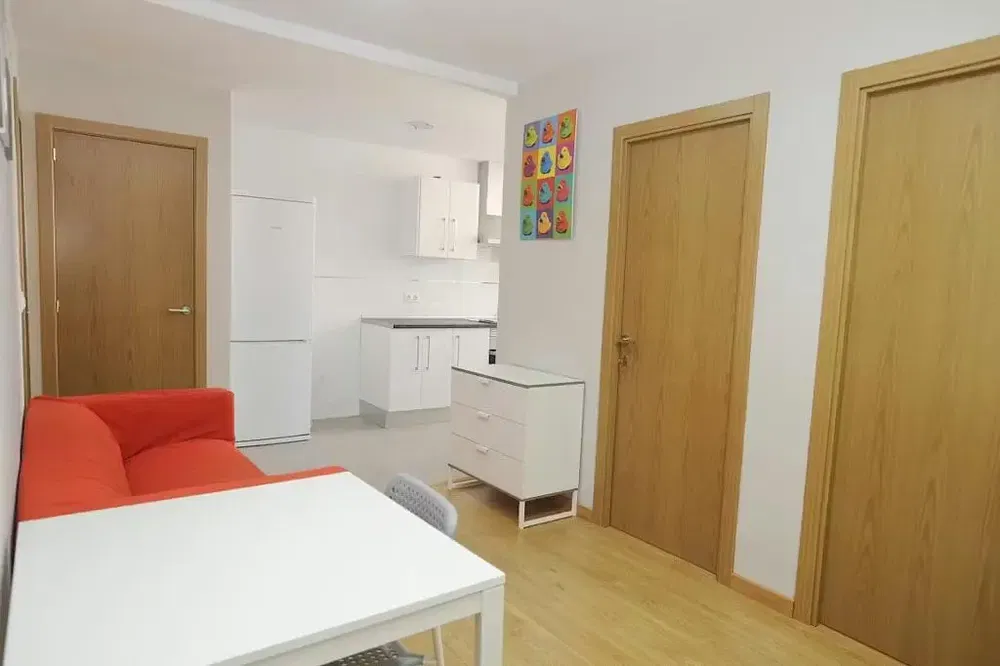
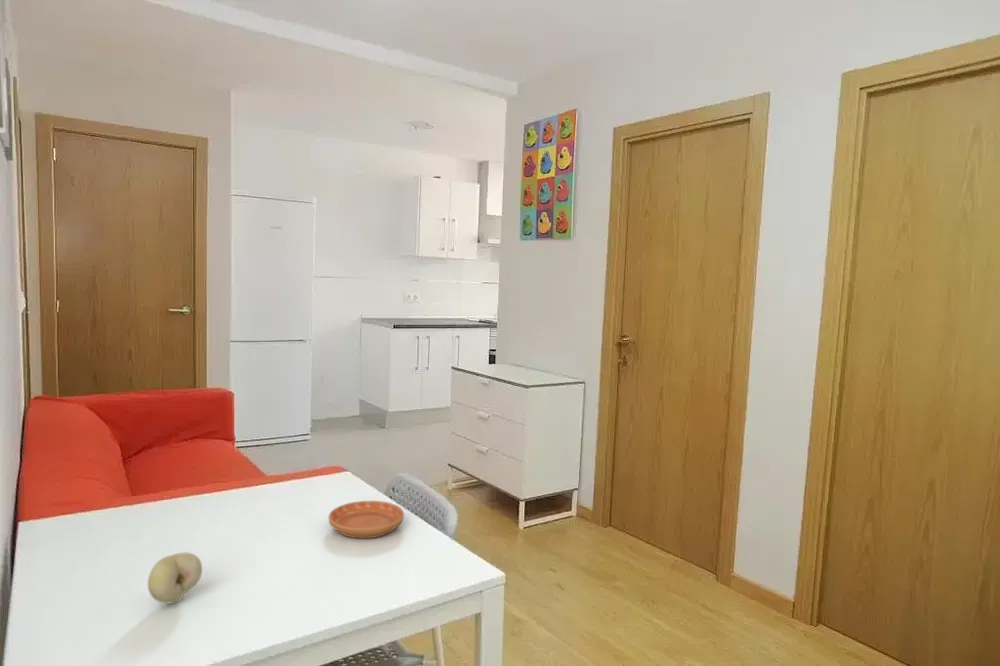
+ fruit [147,552,203,604]
+ saucer [328,500,405,539]
